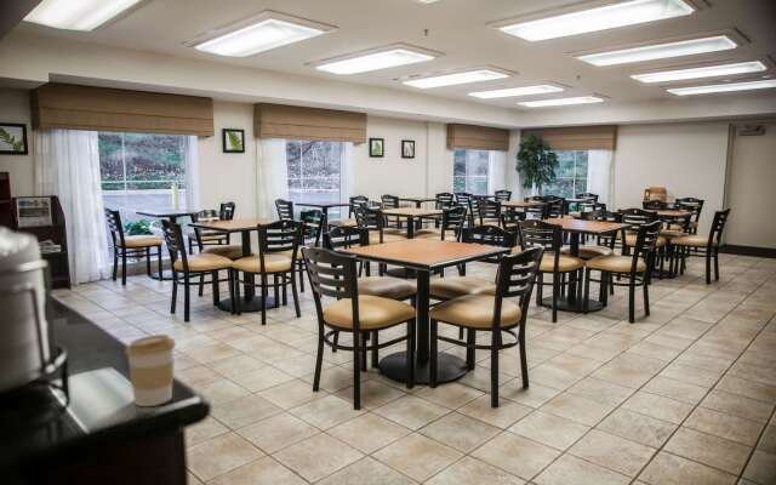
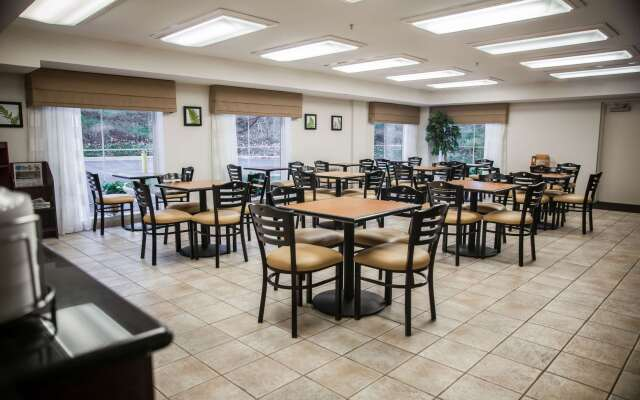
- coffee cup [124,333,177,407]
